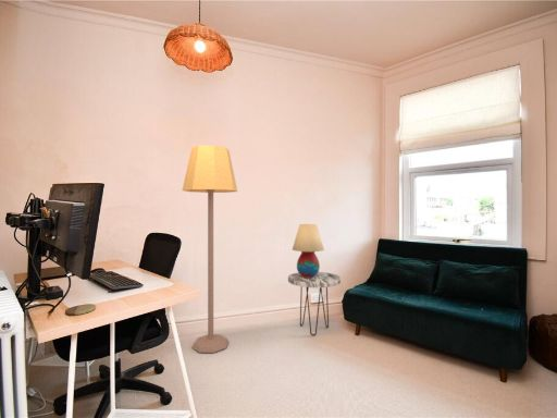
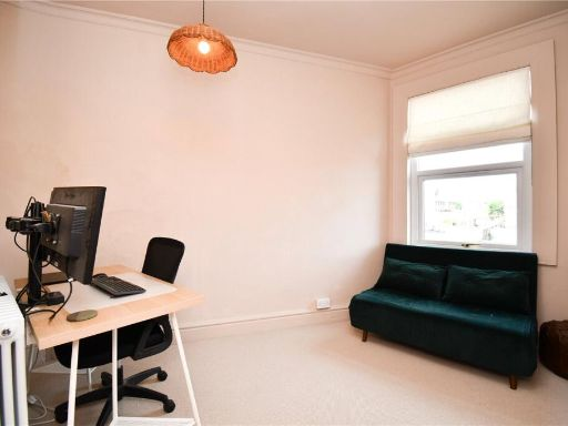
- side table [287,271,342,336]
- table lamp [292,223,325,278]
- lamp [181,145,238,354]
